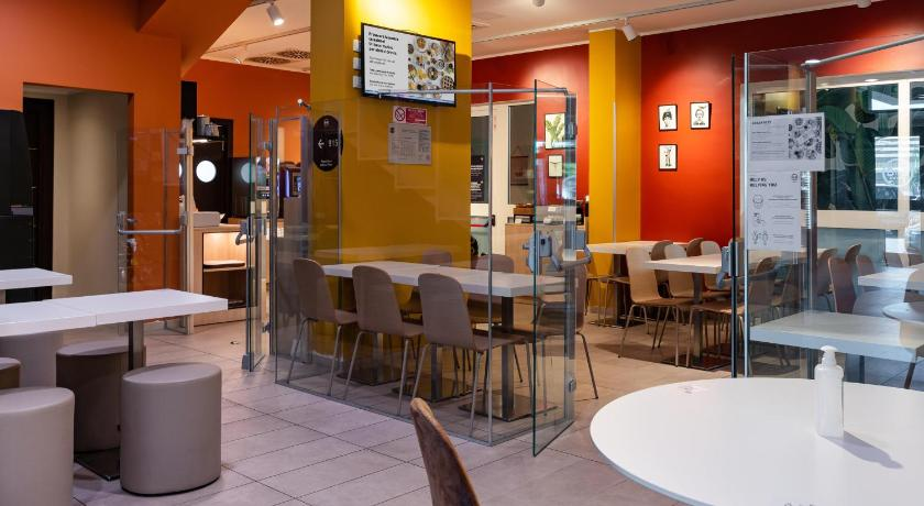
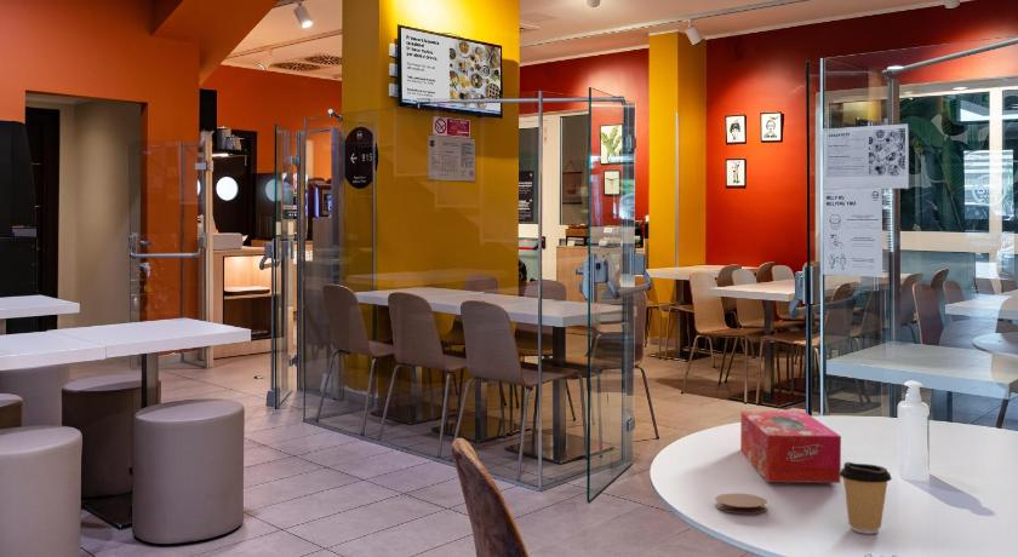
+ coaster [714,492,768,515]
+ coffee cup [840,461,893,535]
+ tissue box [739,410,842,484]
